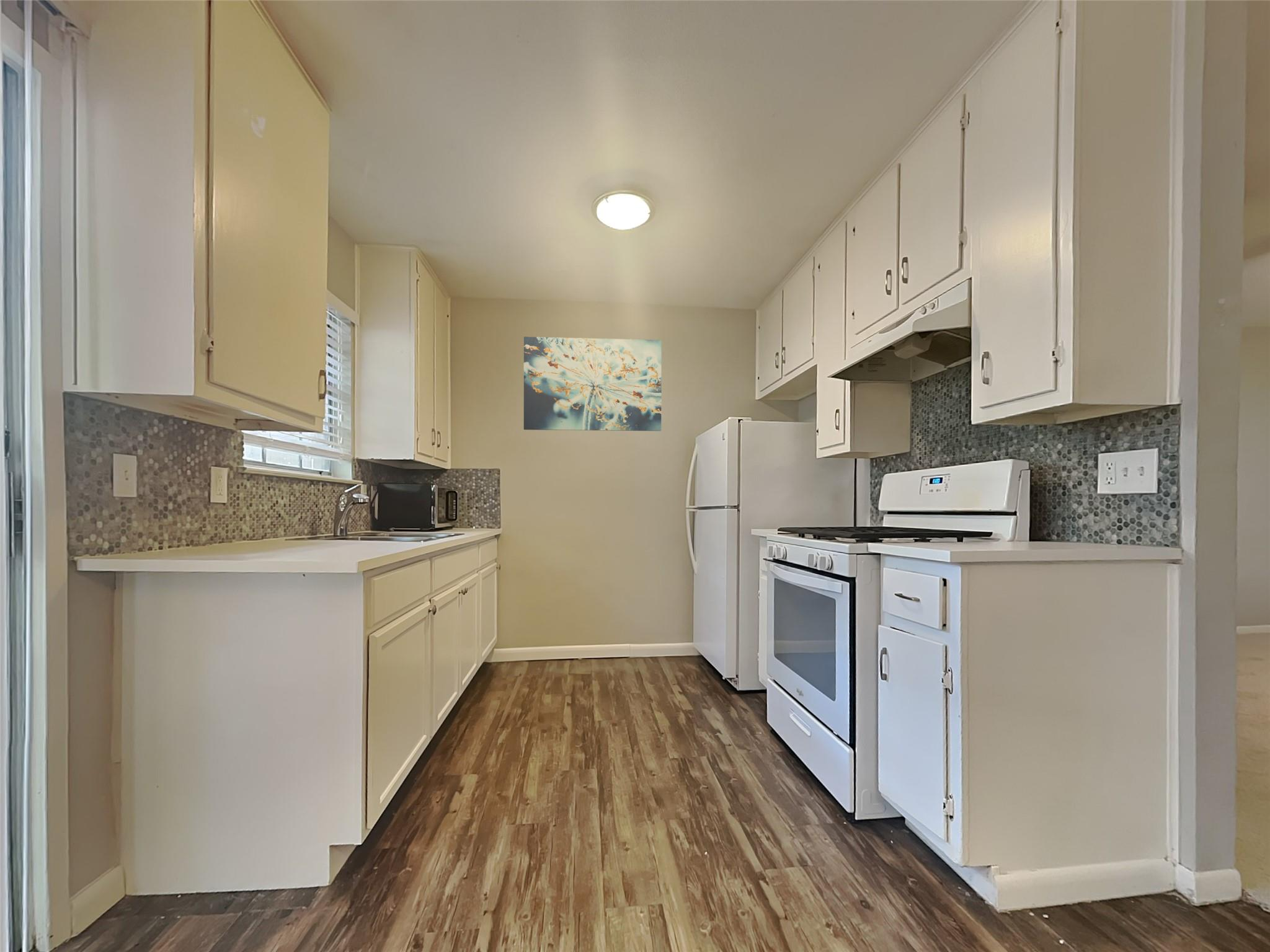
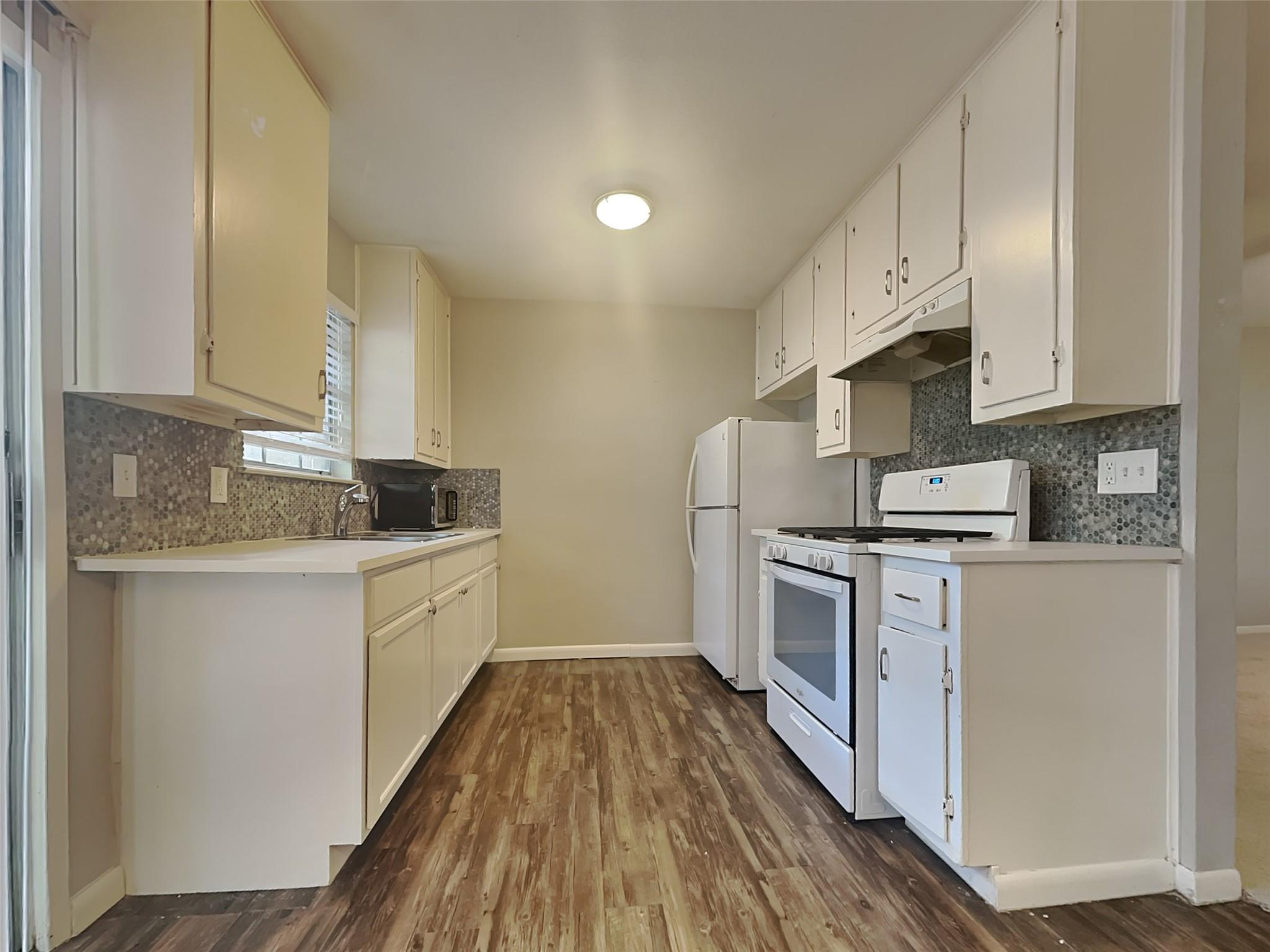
- wall art [523,336,662,431]
